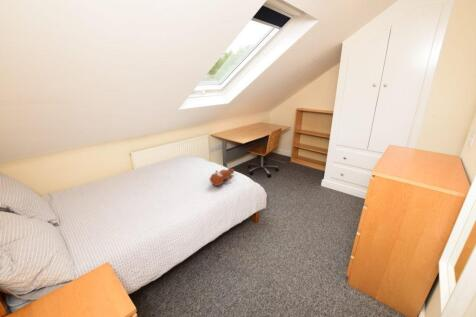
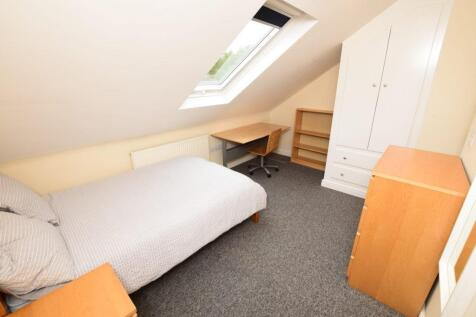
- teddy bear [209,167,235,187]
